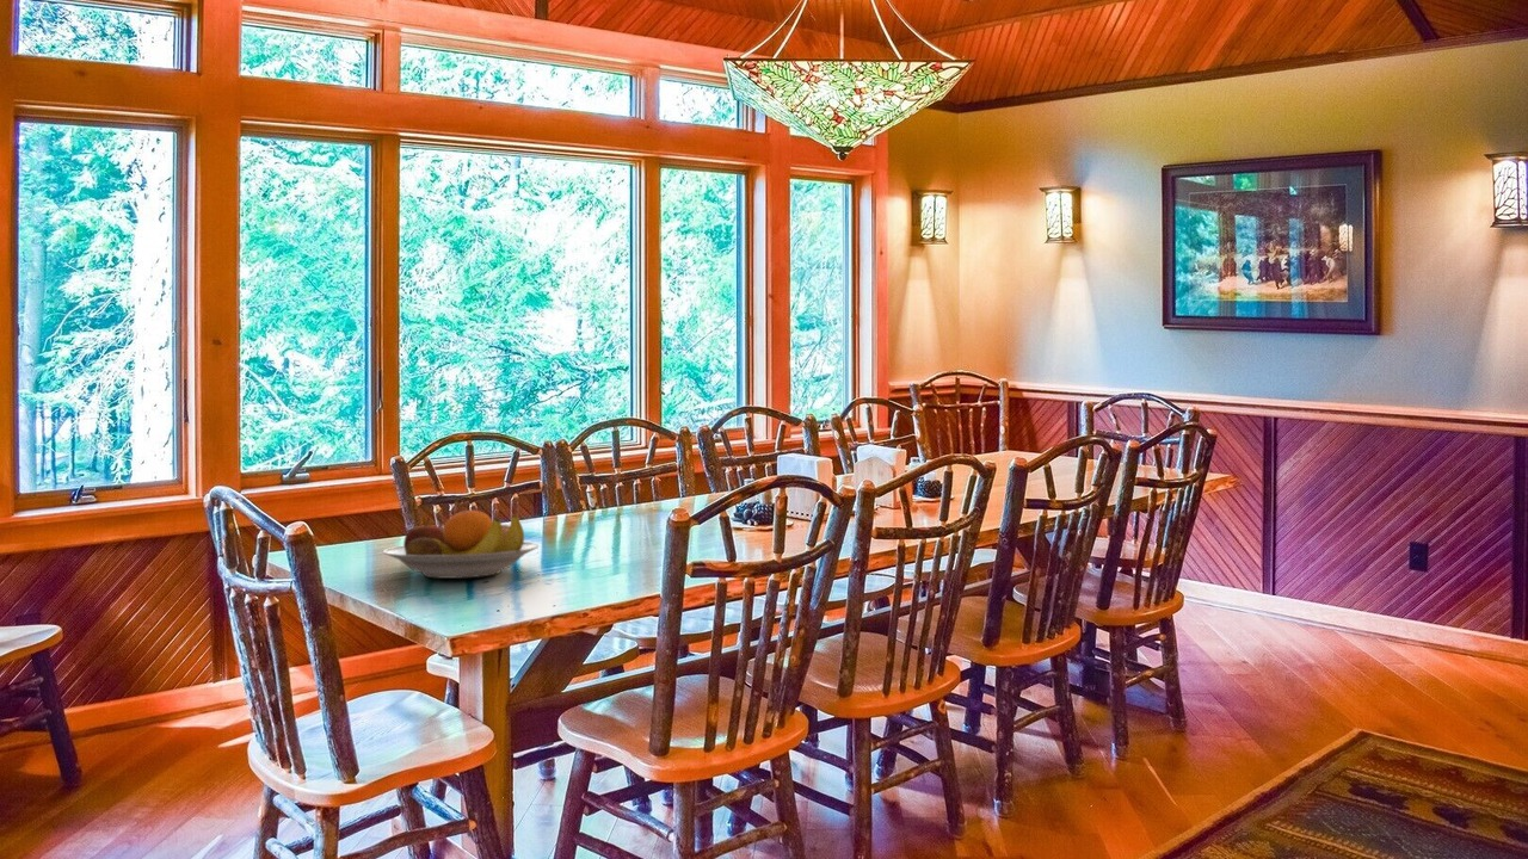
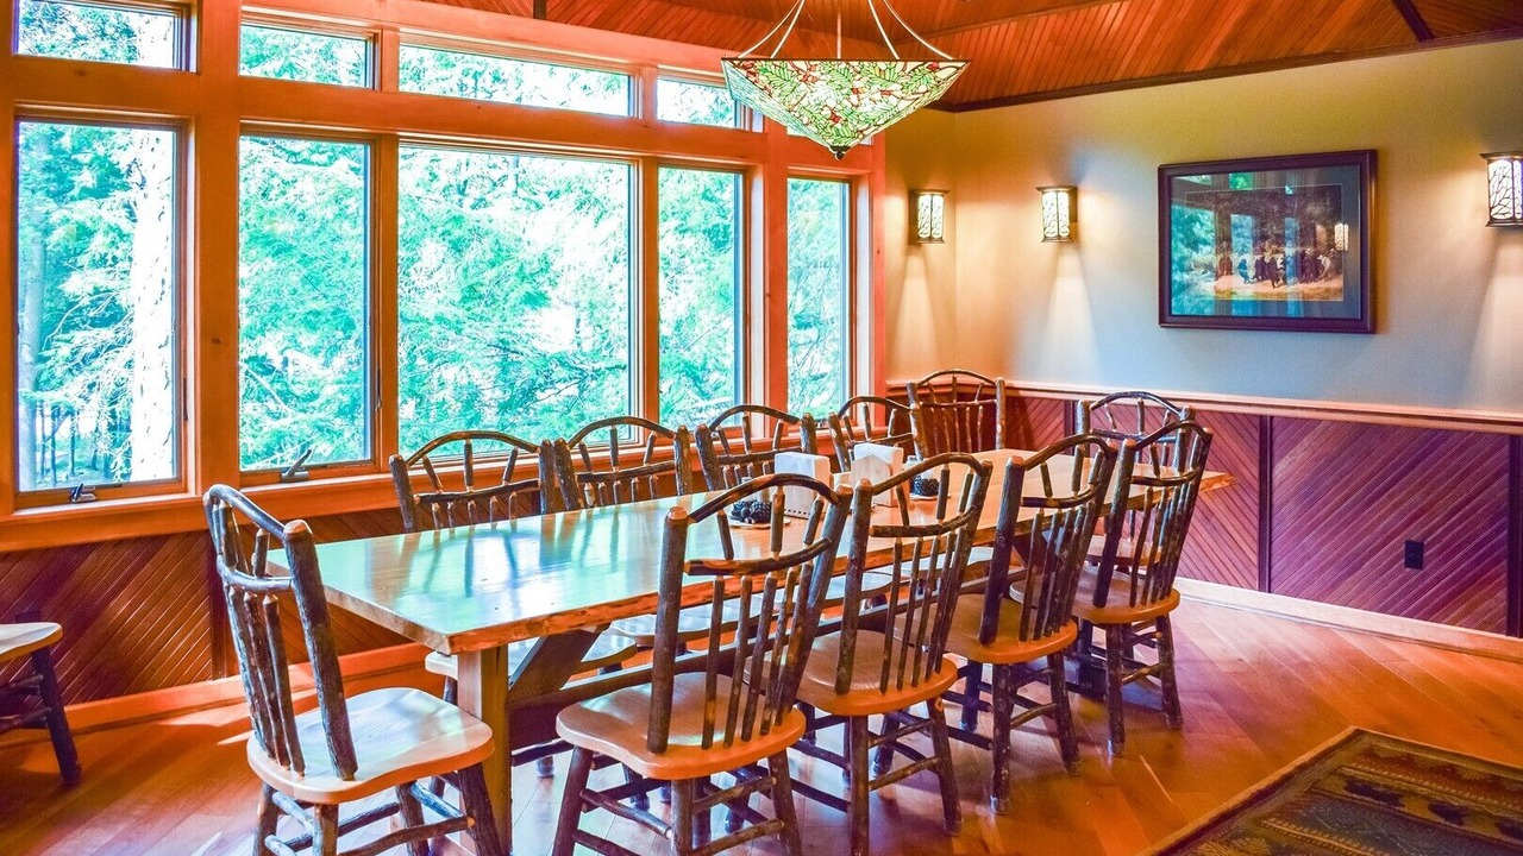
- fruit bowl [382,509,540,580]
